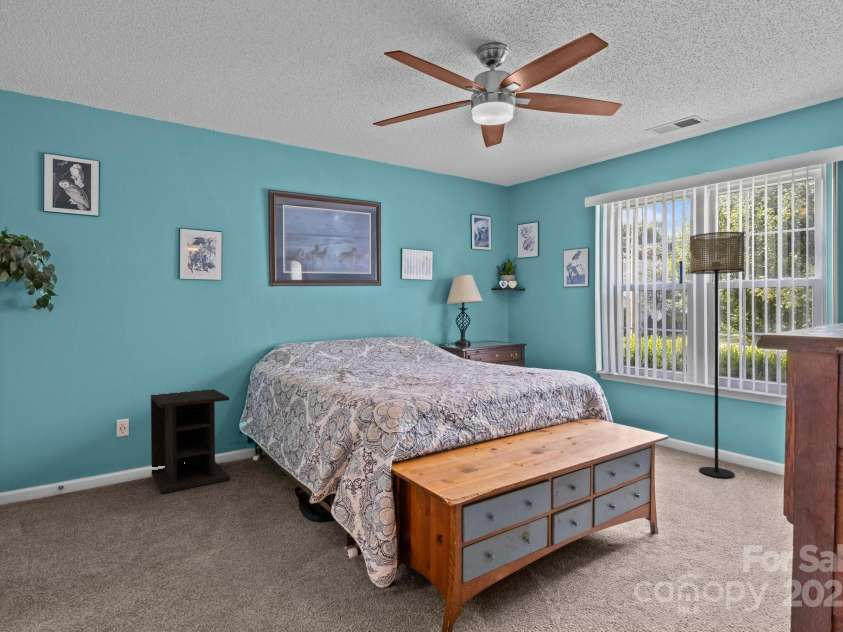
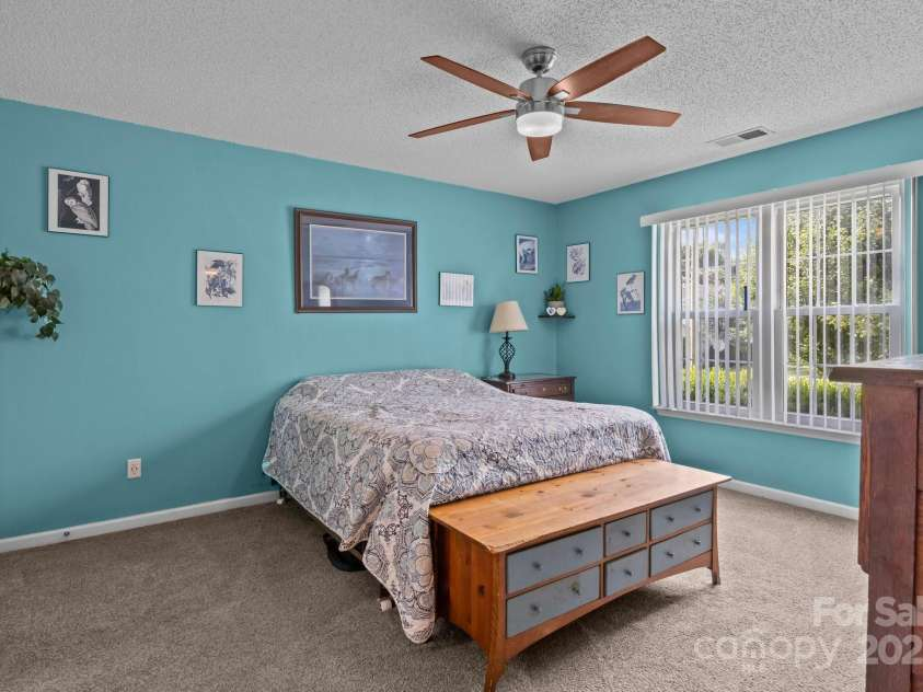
- floor lamp [689,231,745,479]
- nightstand [150,388,231,494]
